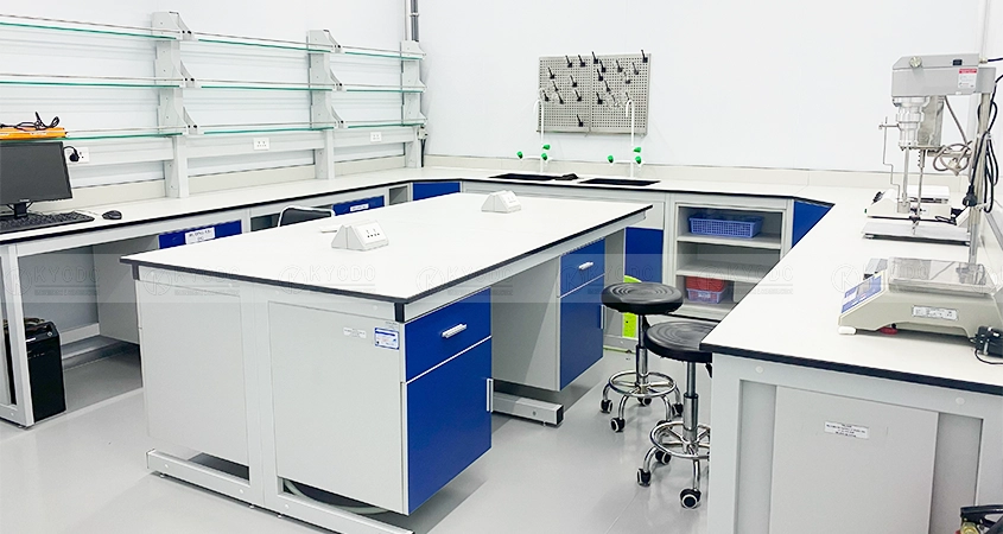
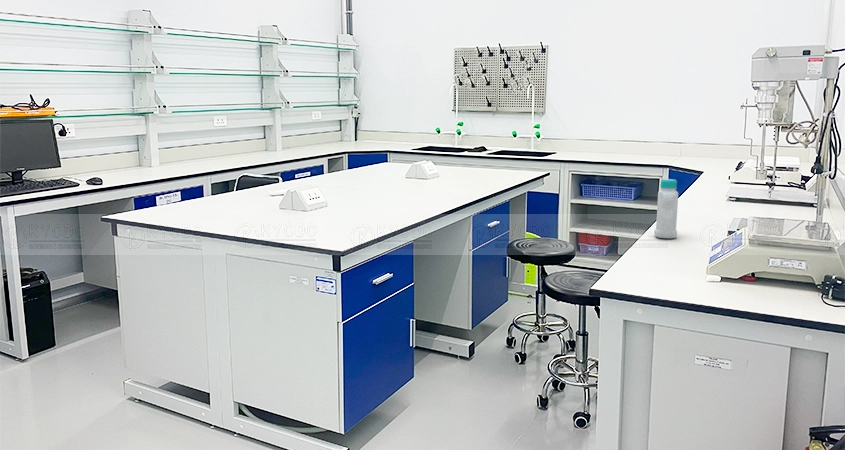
+ bottle [654,178,679,239]
